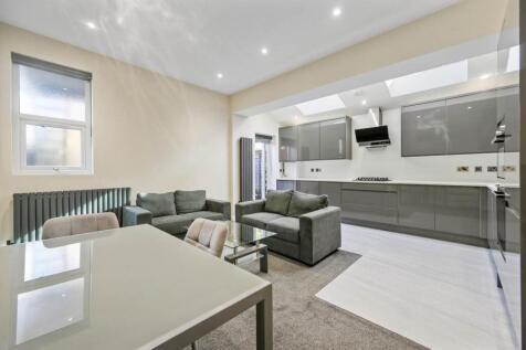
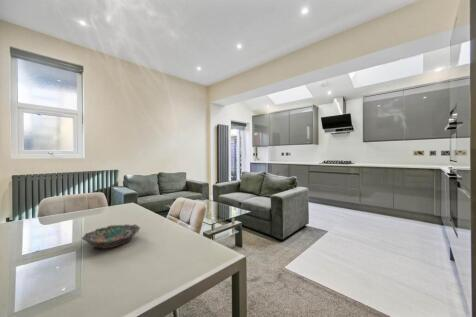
+ bowl [81,223,141,250]
